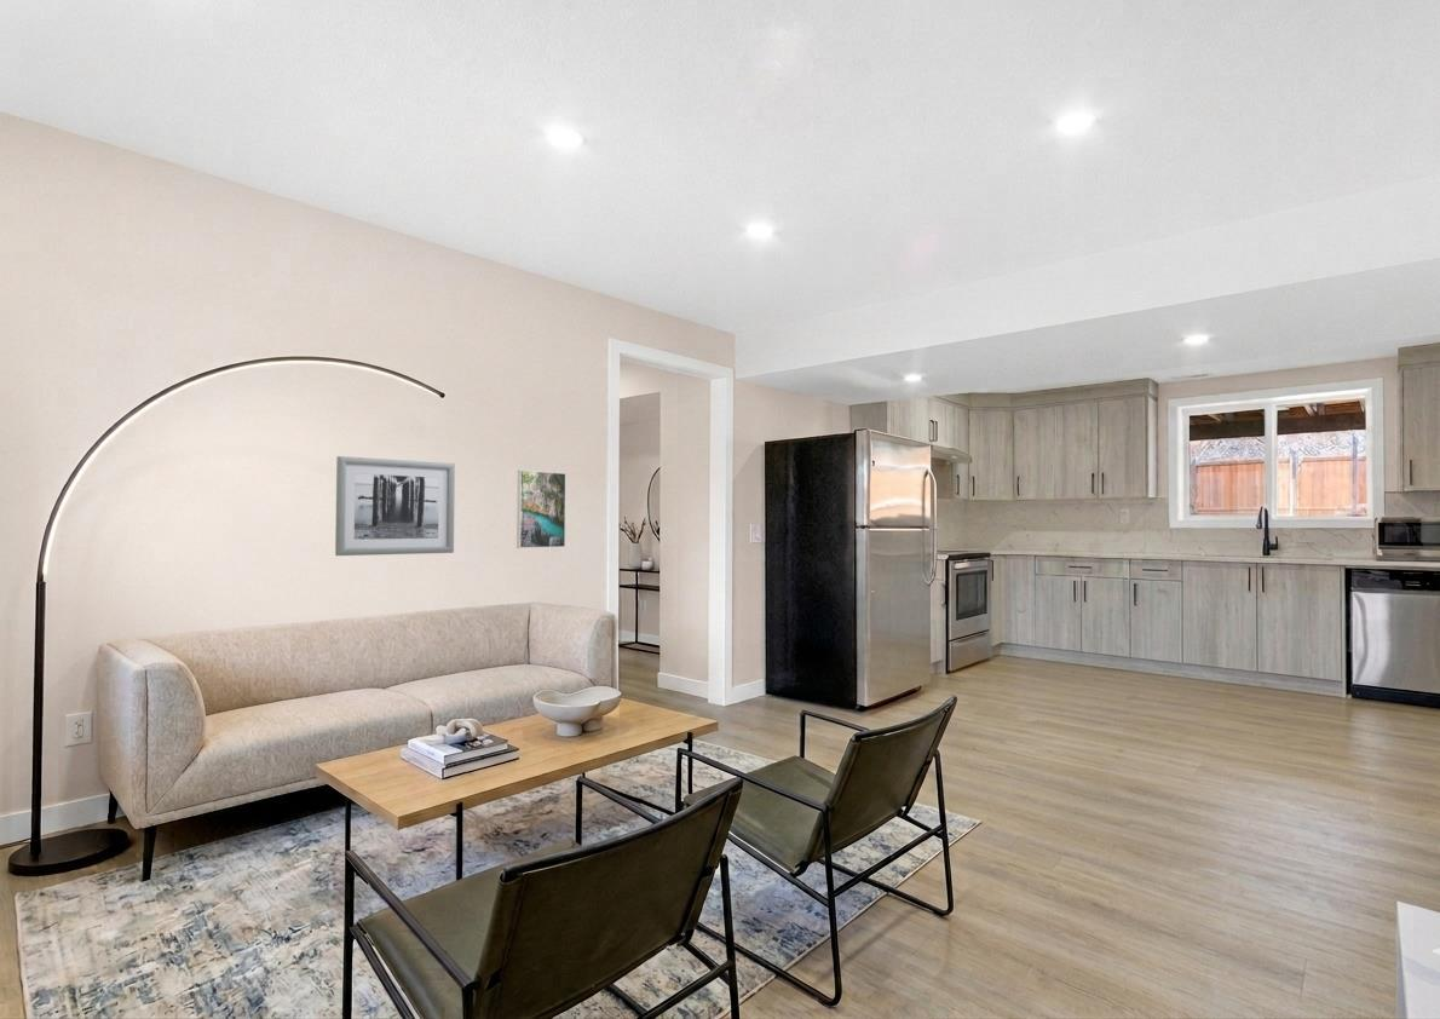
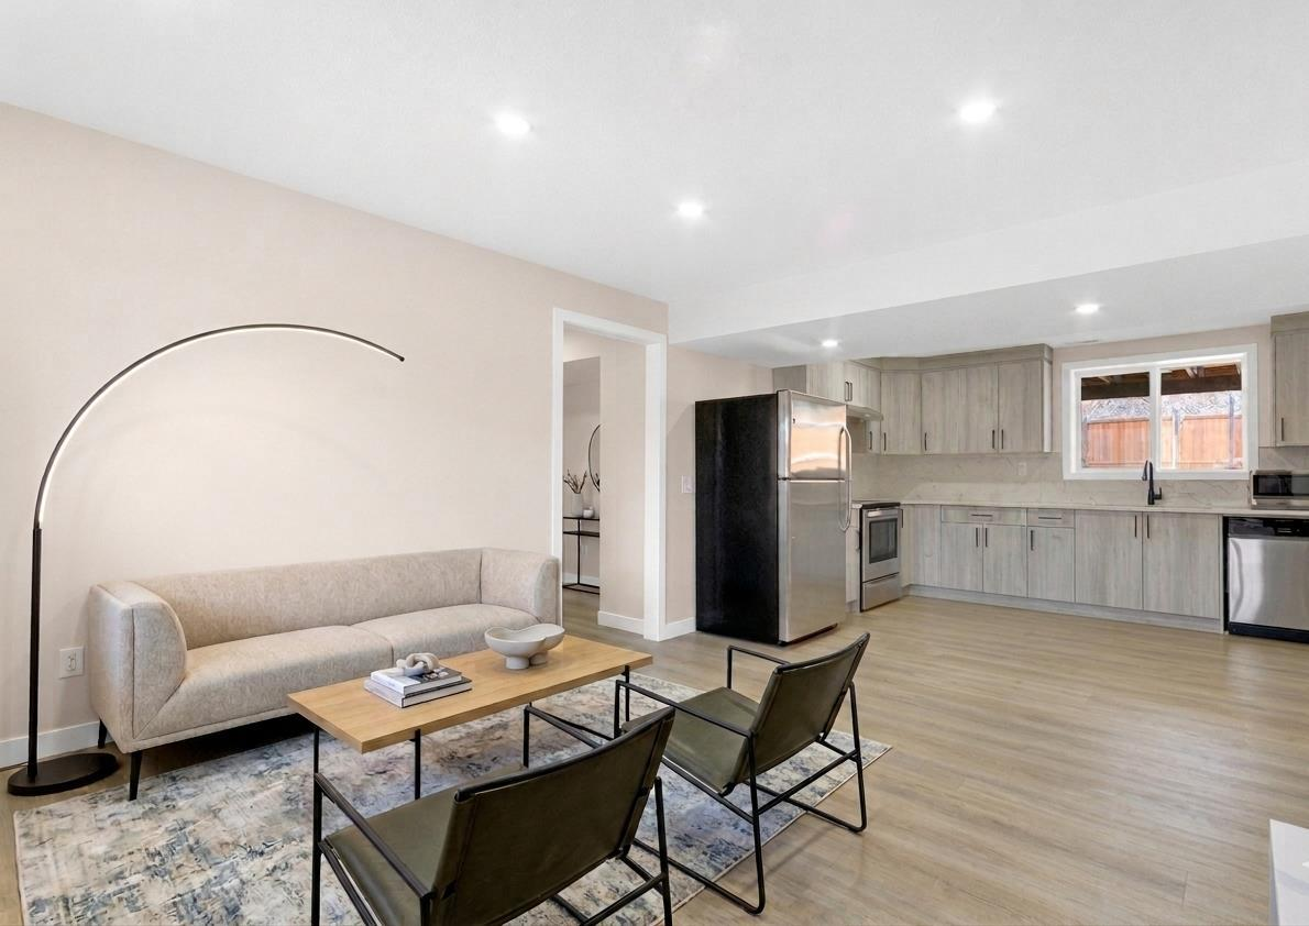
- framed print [515,470,568,549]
- wall art [334,455,456,557]
